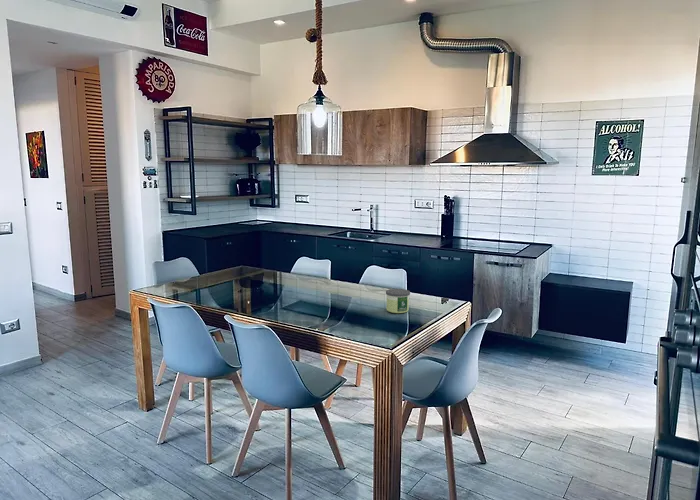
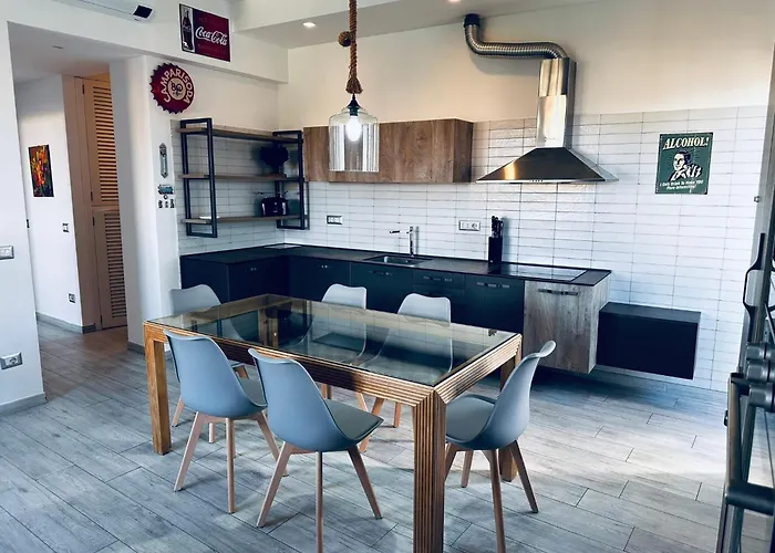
- candle [385,288,411,314]
